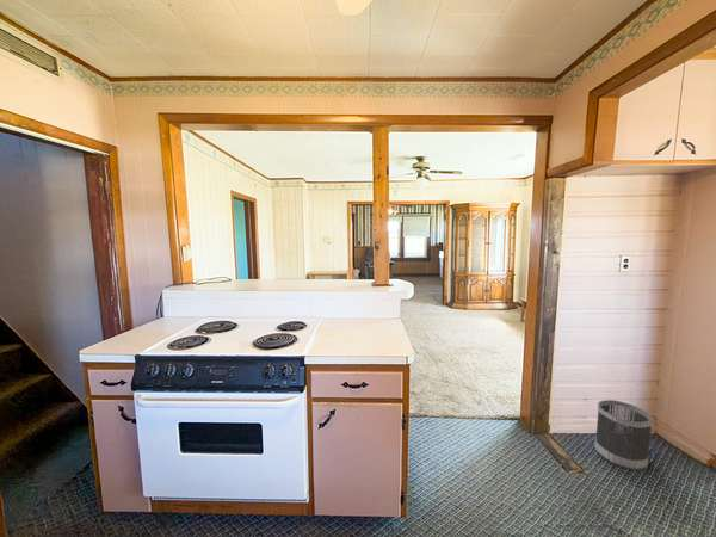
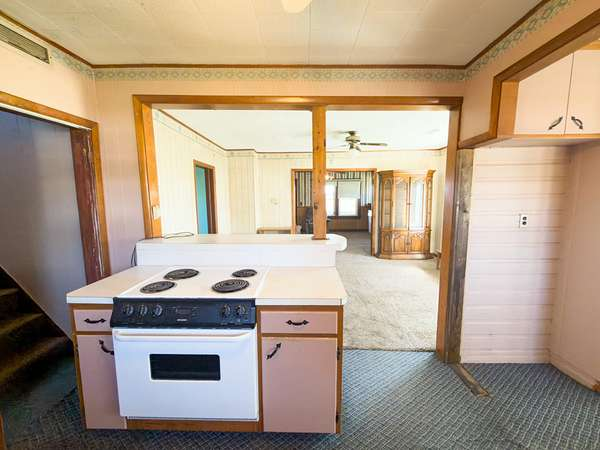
- wastebasket [593,399,654,471]
